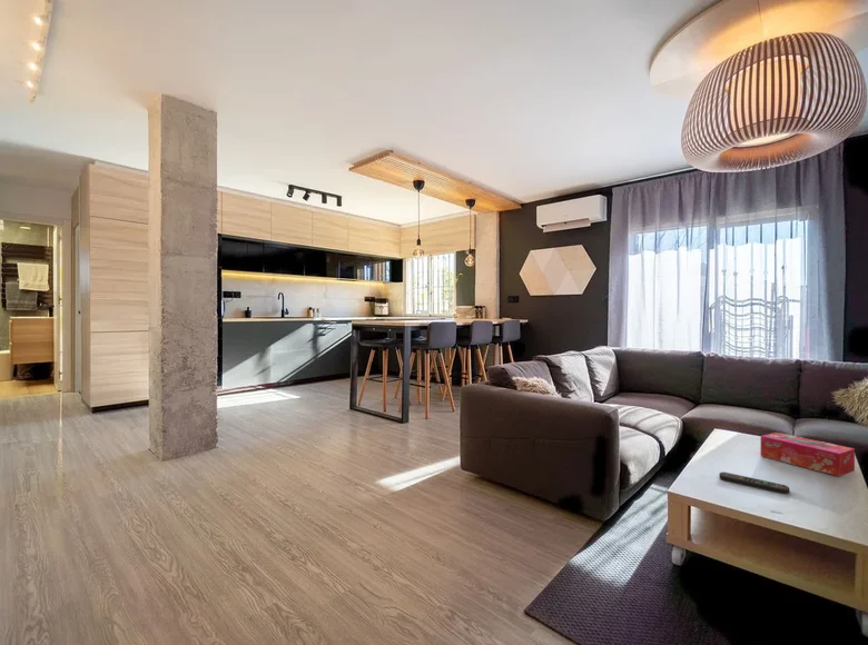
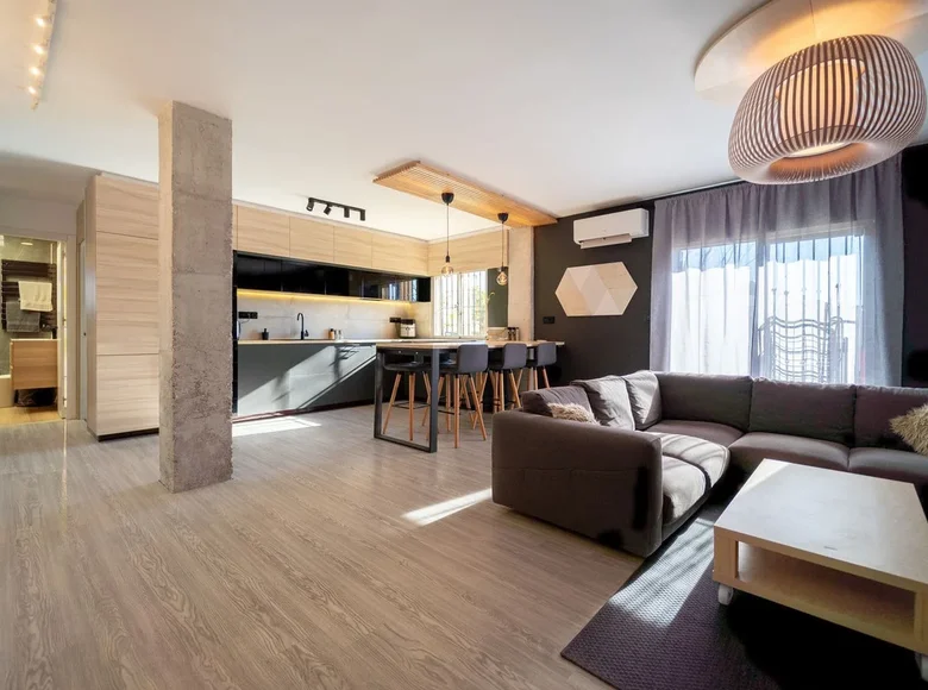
- remote control [718,470,790,495]
- tissue box [759,431,856,477]
